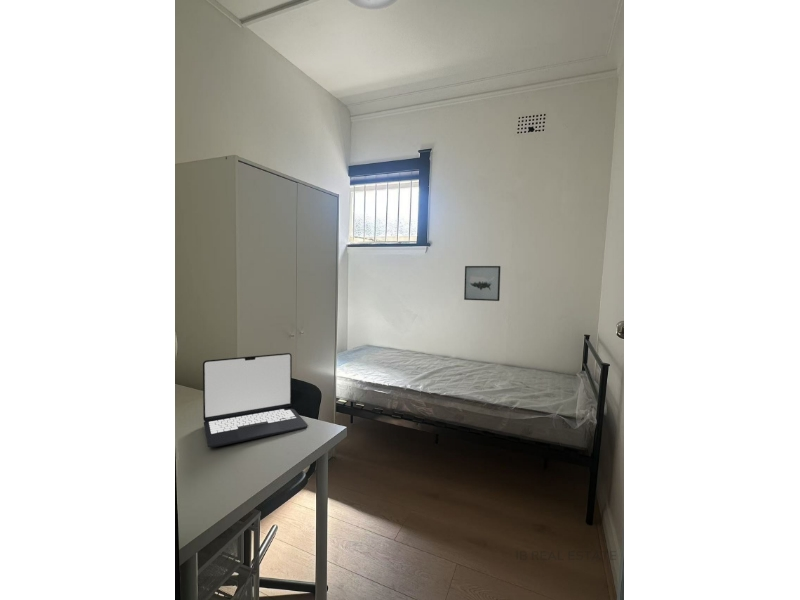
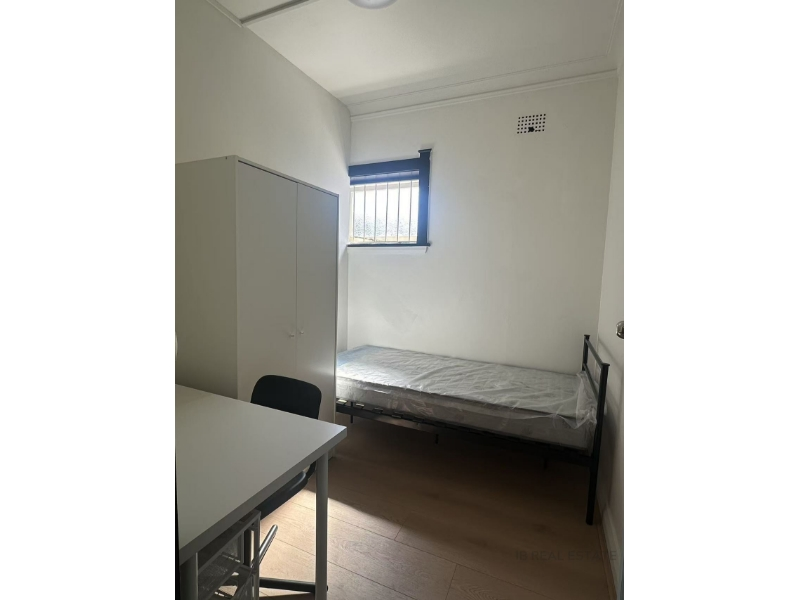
- laptop [202,352,309,448]
- wall art [463,265,501,302]
